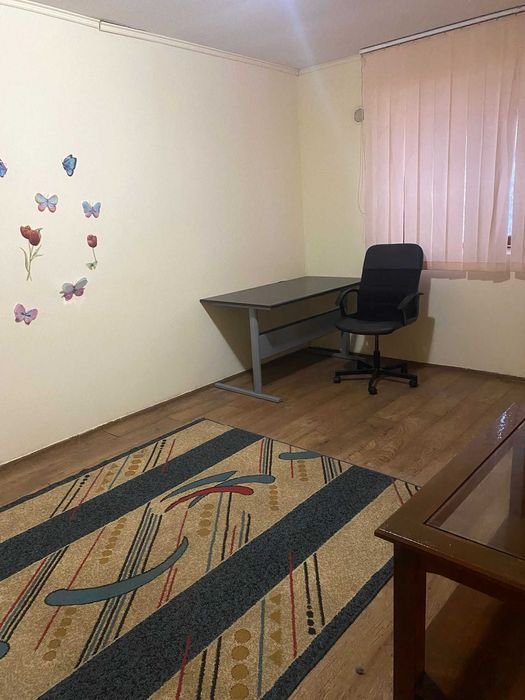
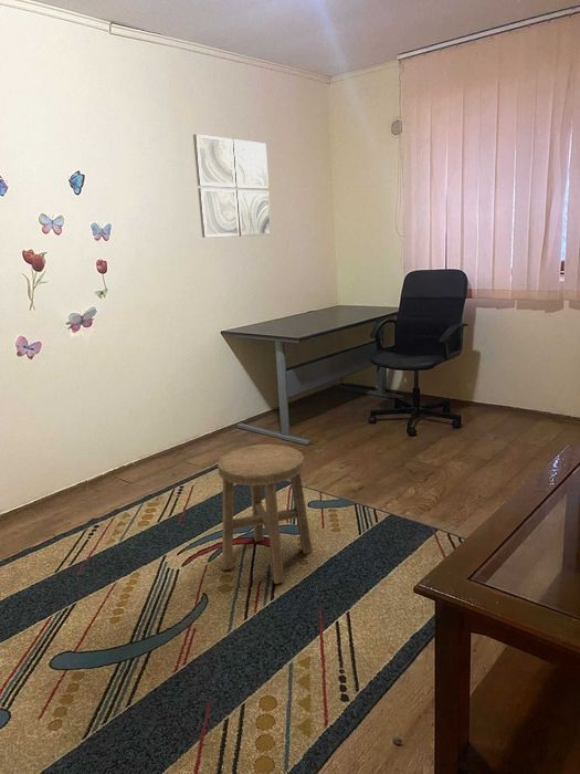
+ stool [217,443,314,585]
+ wall art [192,133,273,239]
